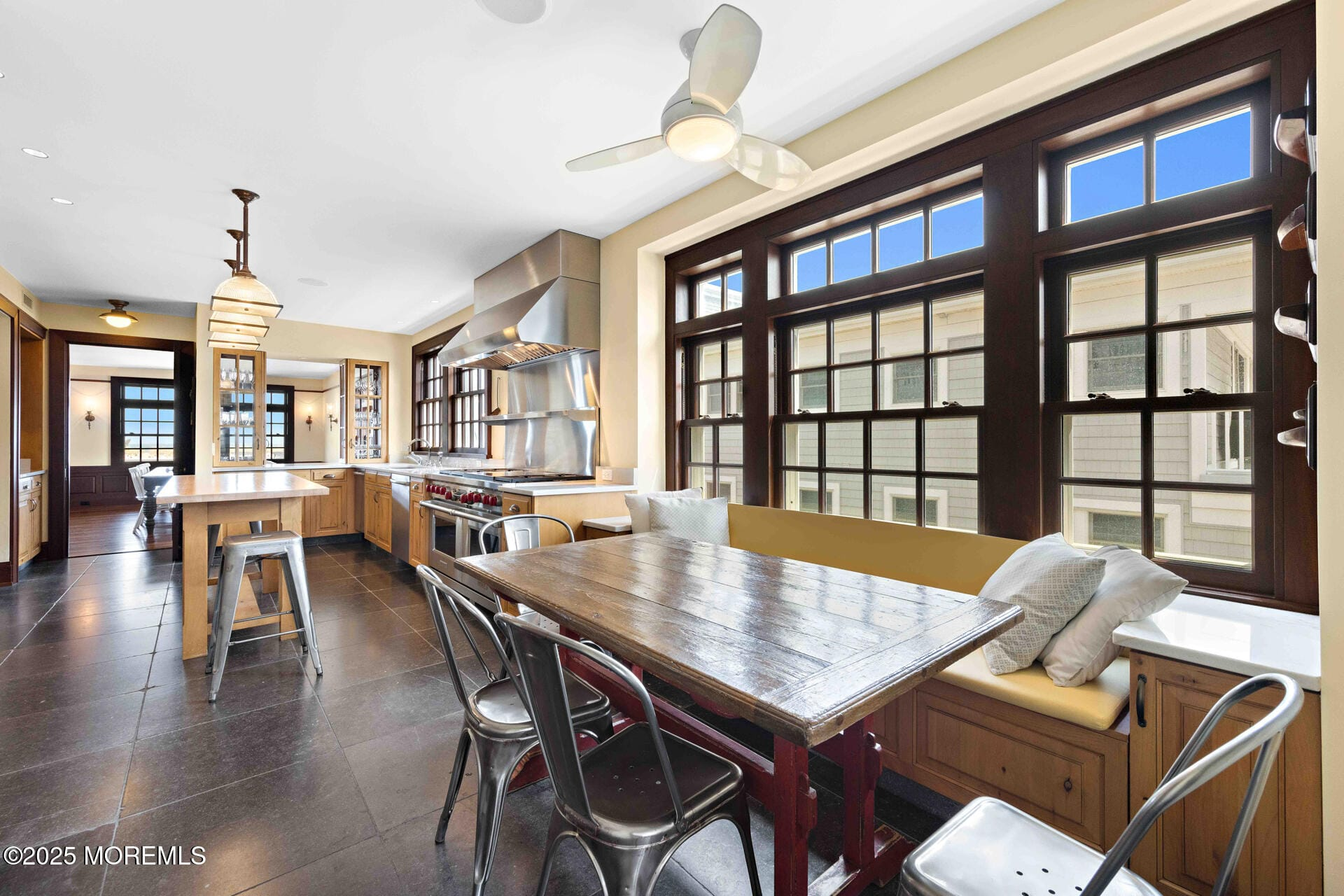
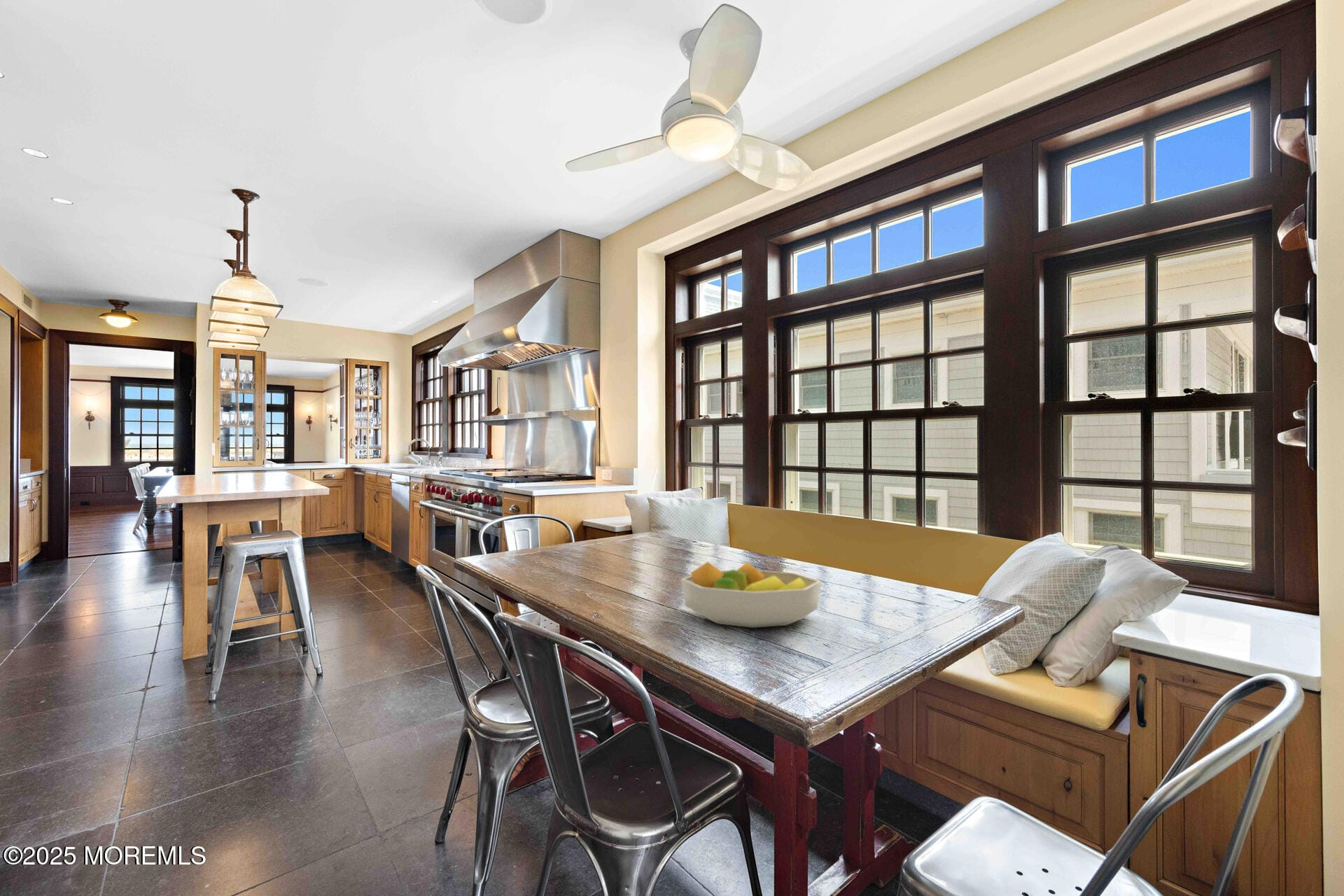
+ fruit bowl [680,561,823,629]
